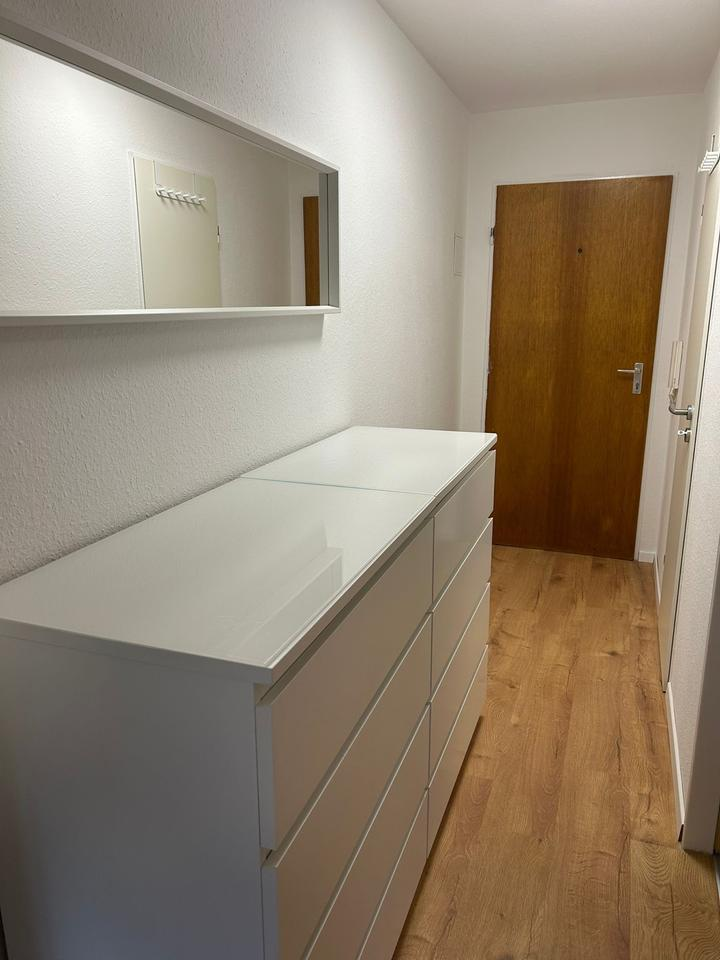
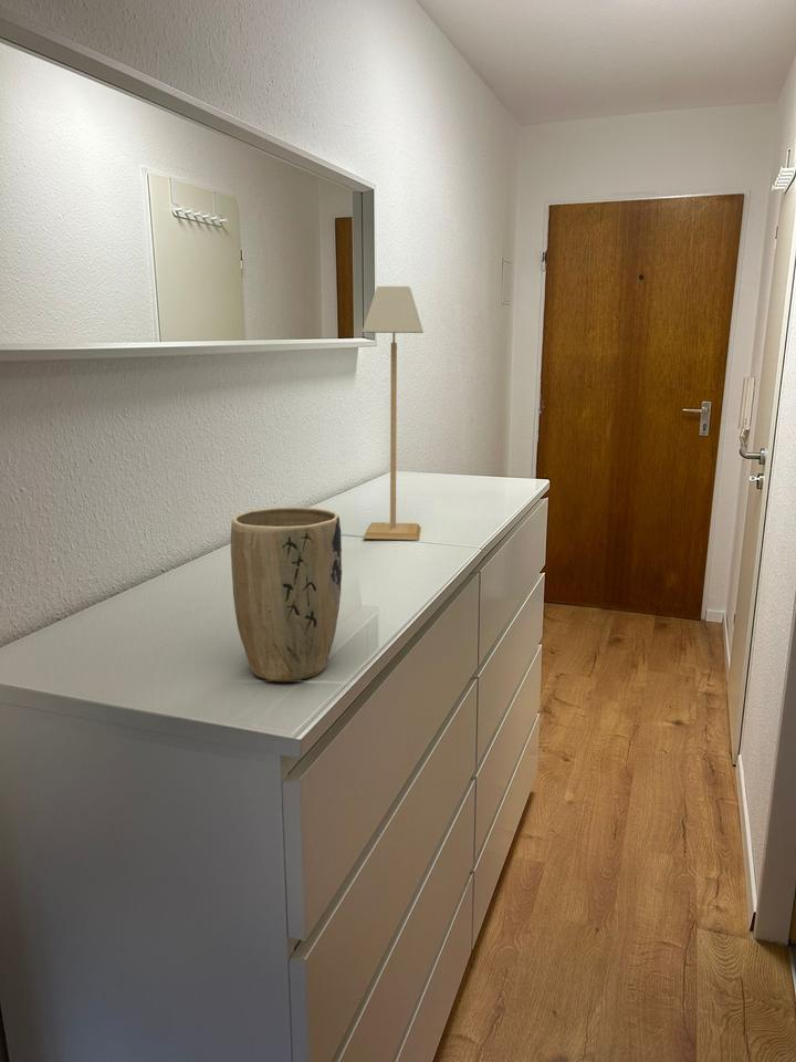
+ table lamp [362,285,425,541]
+ plant pot [230,506,343,683]
